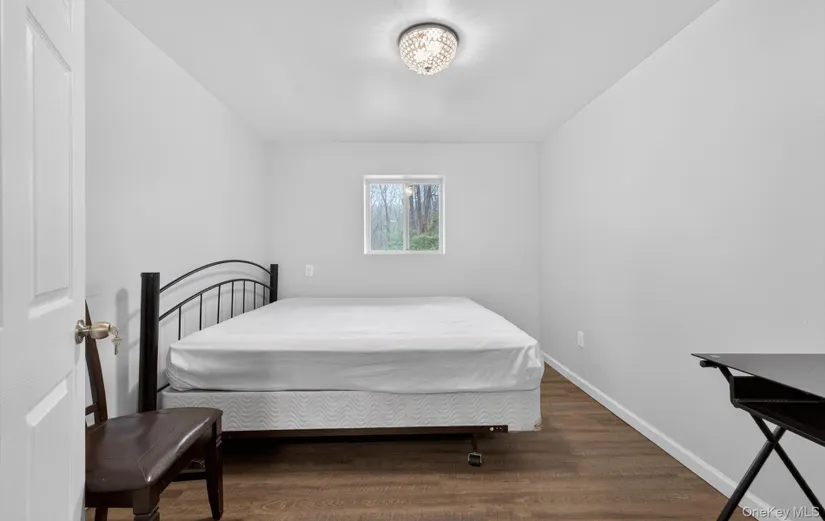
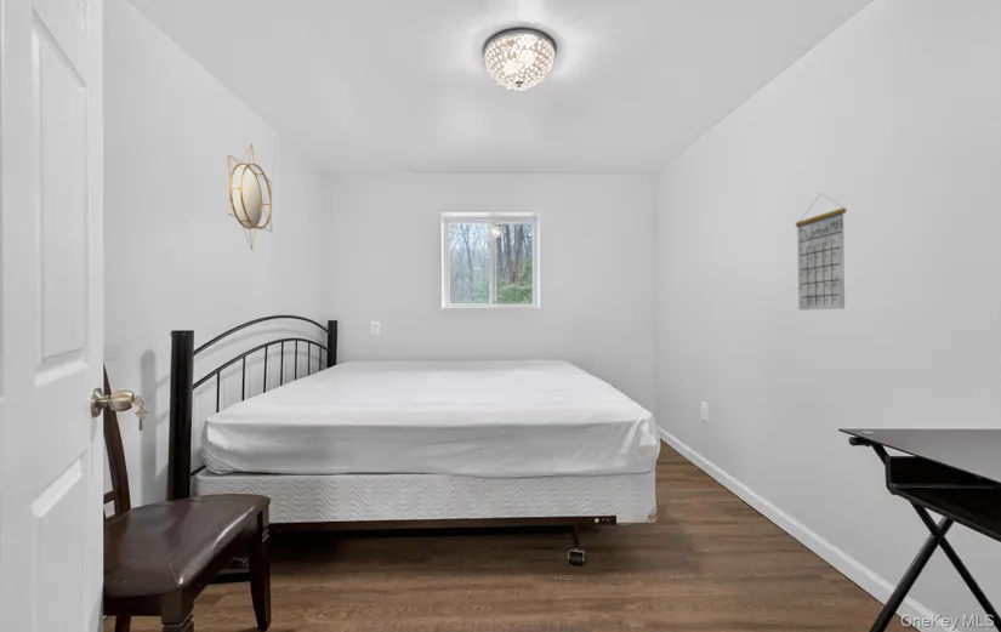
+ calendar [795,193,848,312]
+ home mirror [227,143,274,251]
